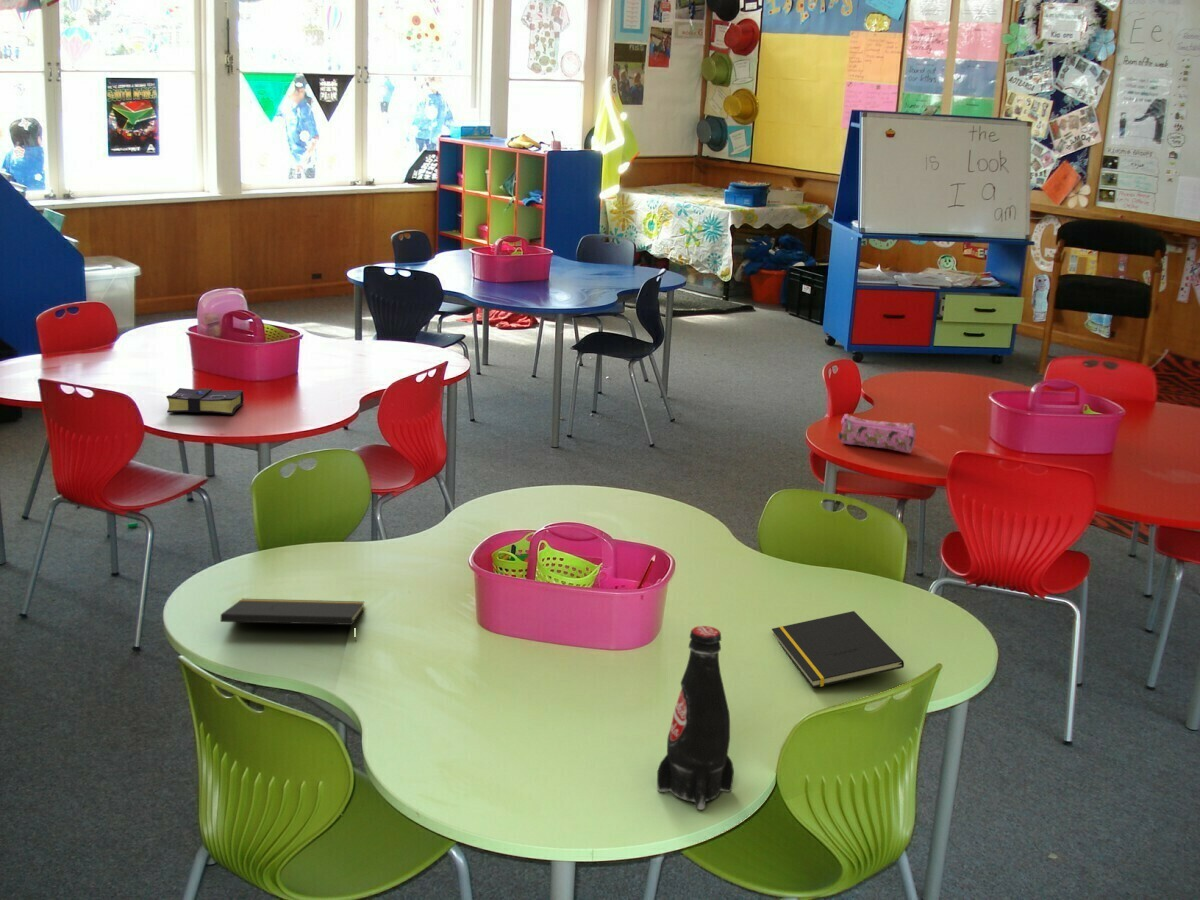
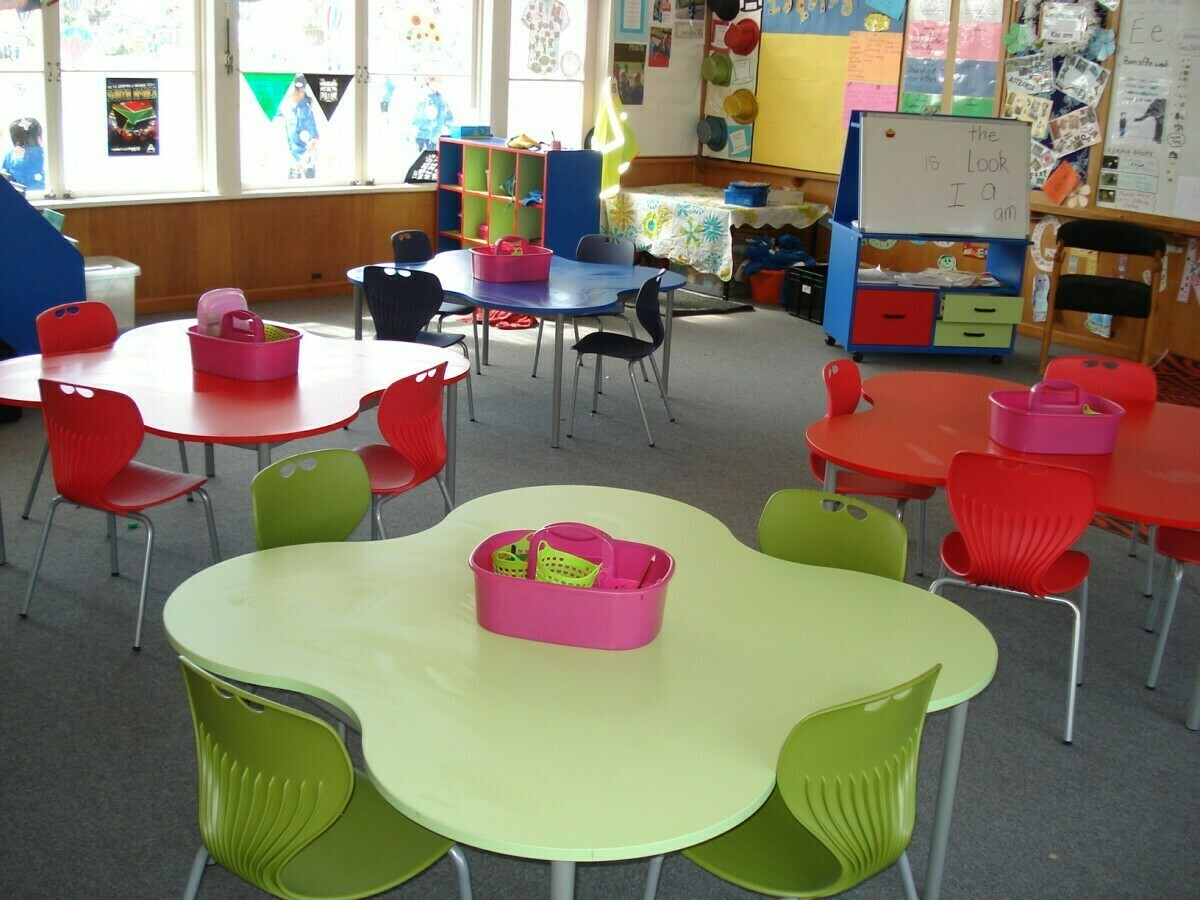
- book [165,387,245,416]
- notepad [220,598,365,641]
- pencil case [837,413,917,454]
- notepad [771,610,905,689]
- bottle [656,625,735,811]
